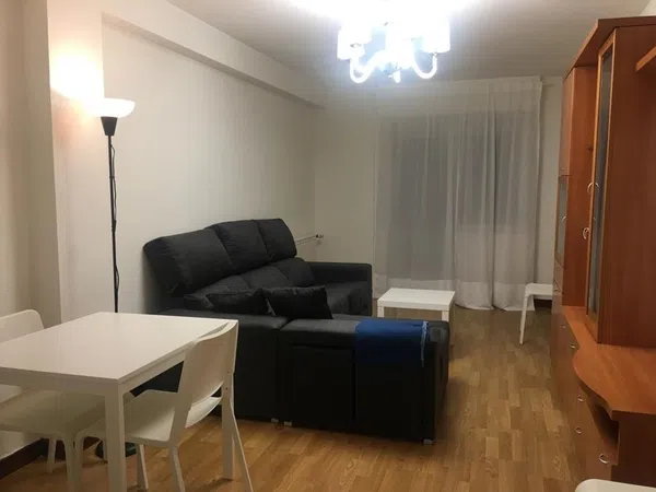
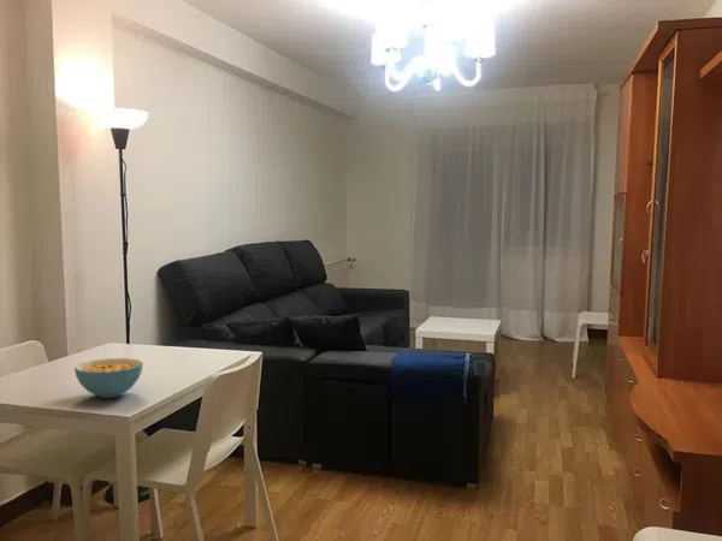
+ cereal bowl [73,357,144,399]
